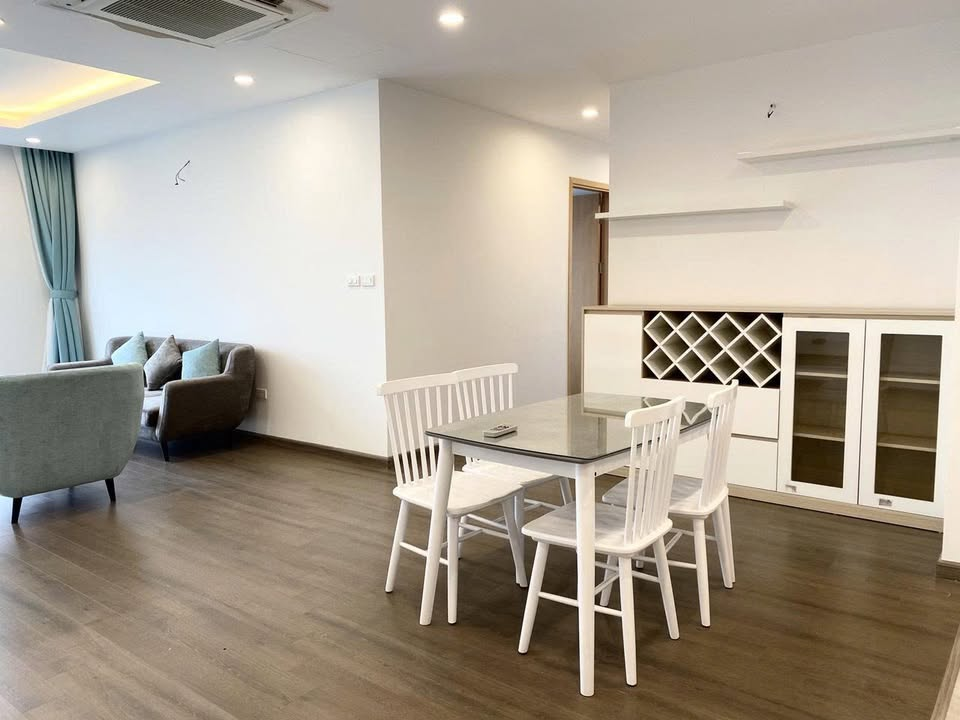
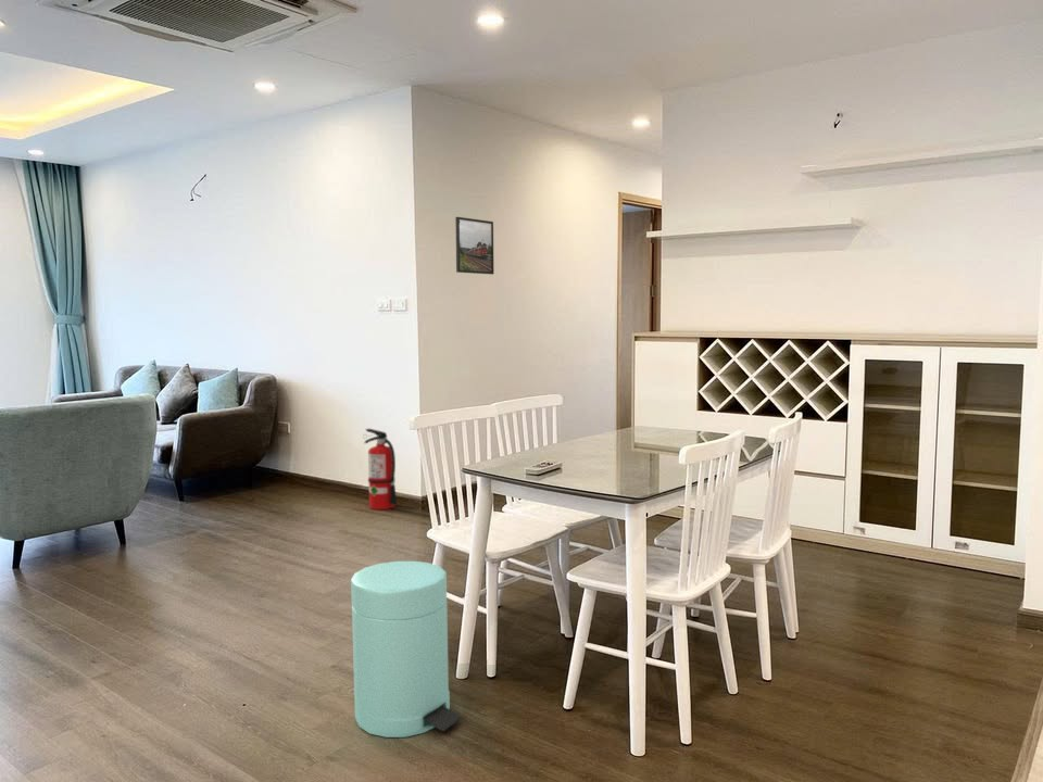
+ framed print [454,216,495,276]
+ trash can [350,560,463,739]
+ fire extinguisher [362,428,398,510]
